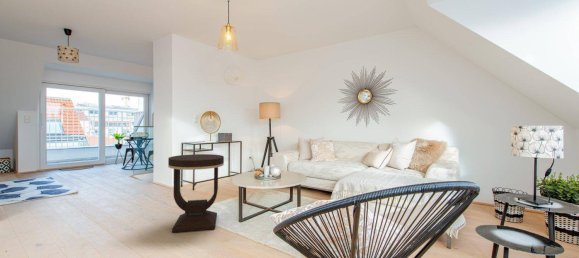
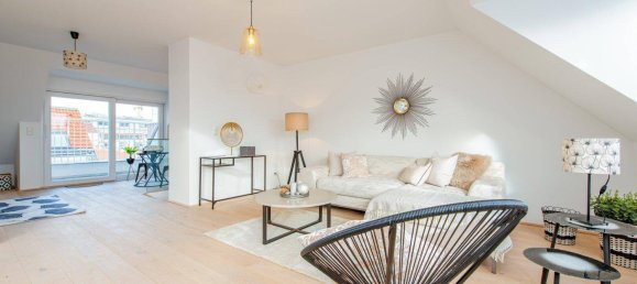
- side table [167,153,225,234]
